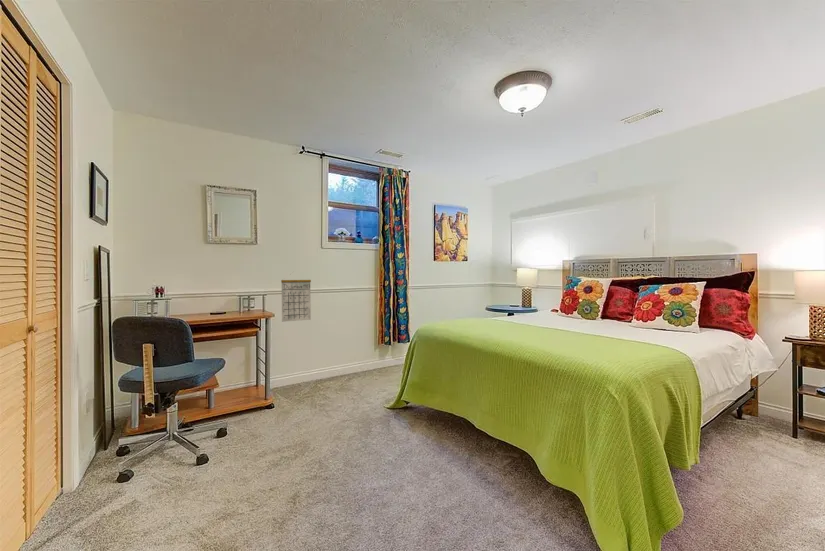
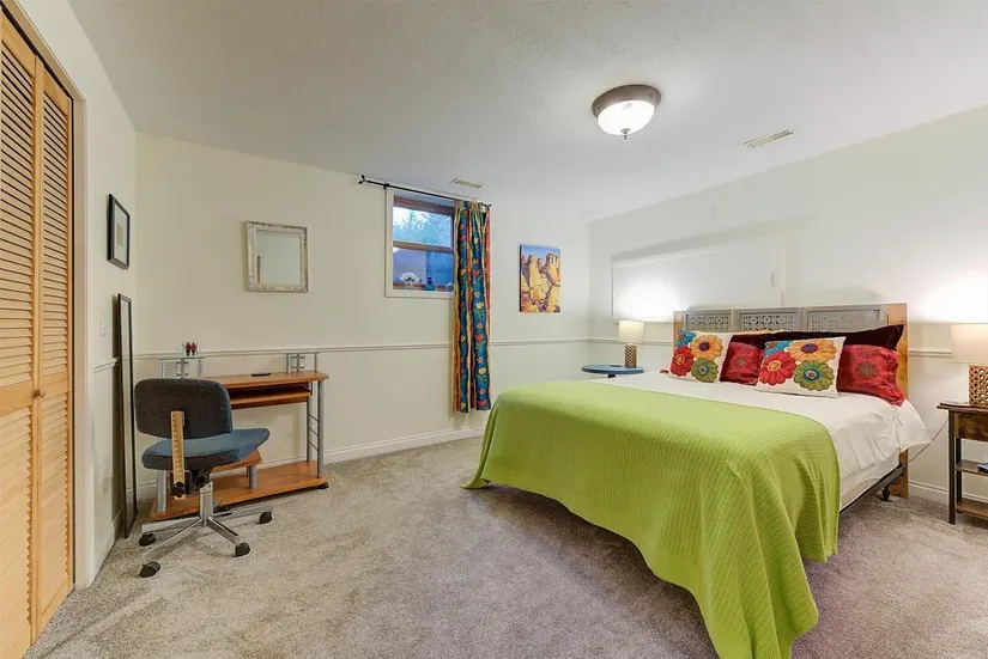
- calendar [280,272,312,323]
